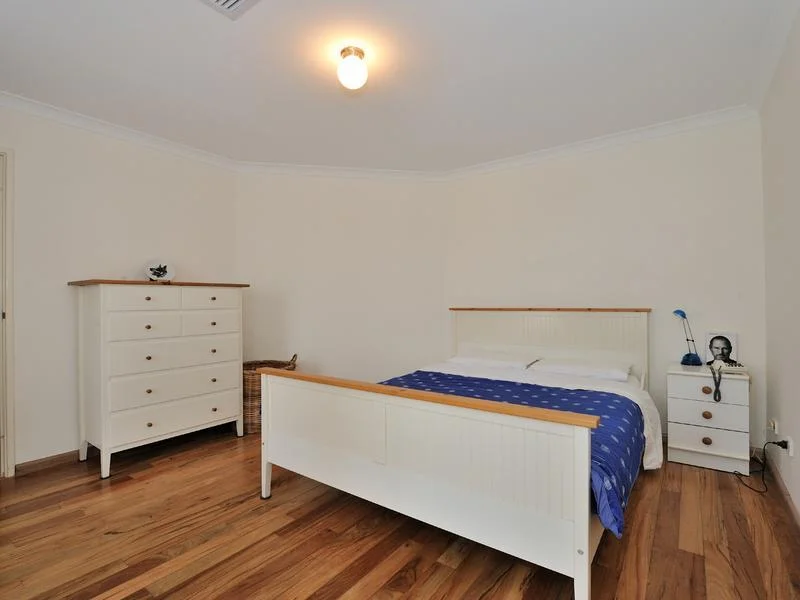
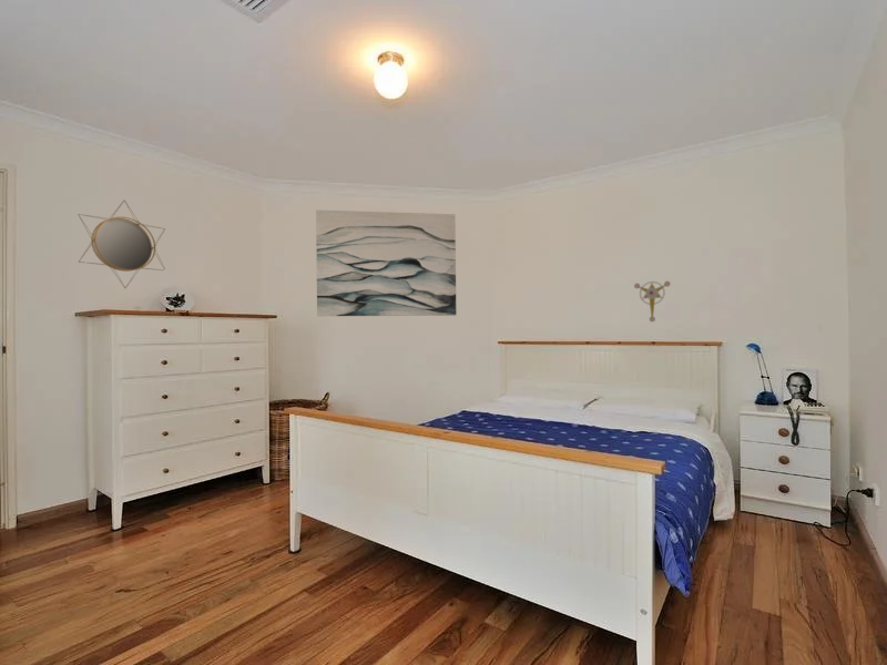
+ home mirror [77,200,166,289]
+ wall ornament [633,280,671,323]
+ wall art [315,209,457,317]
